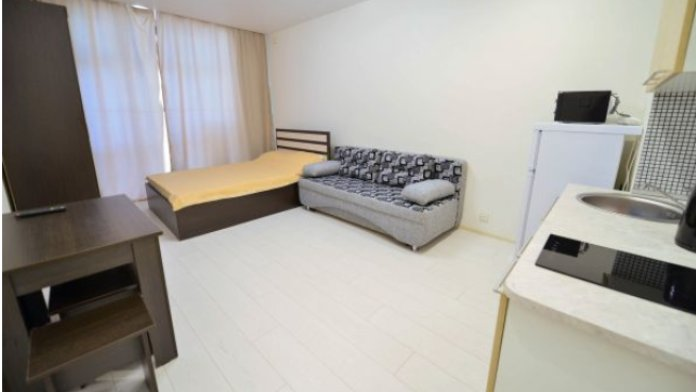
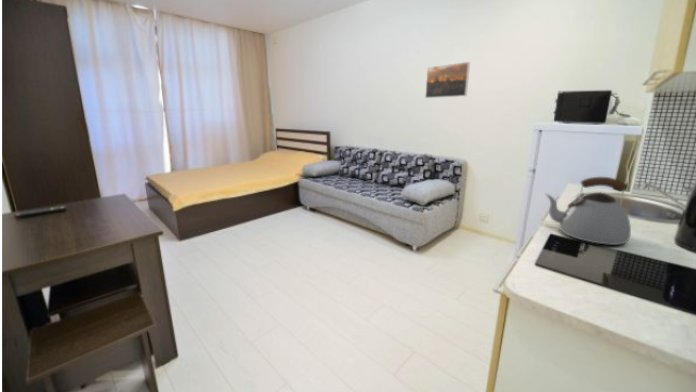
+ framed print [424,61,471,99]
+ kettle [545,176,632,246]
